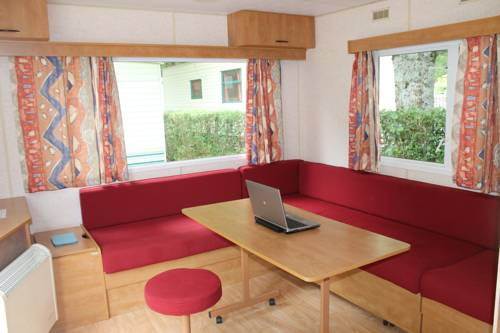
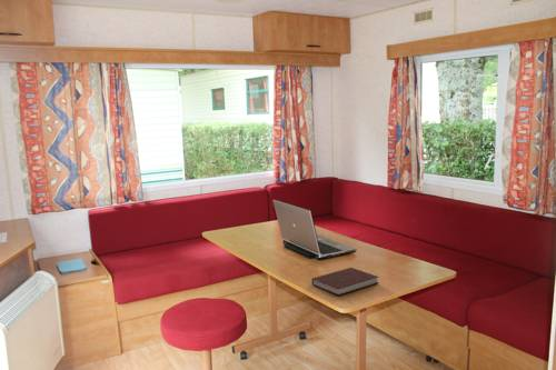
+ notebook [311,267,379,297]
